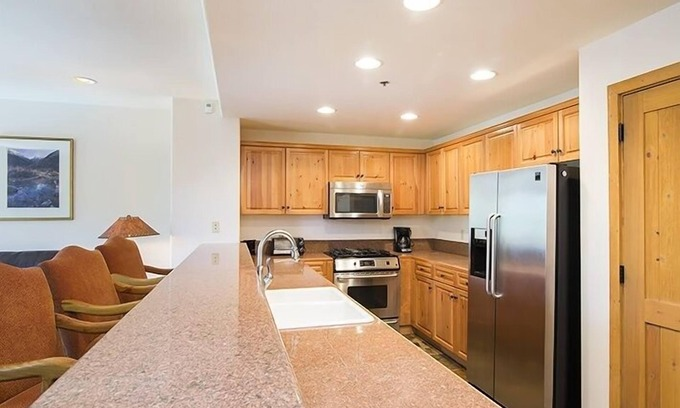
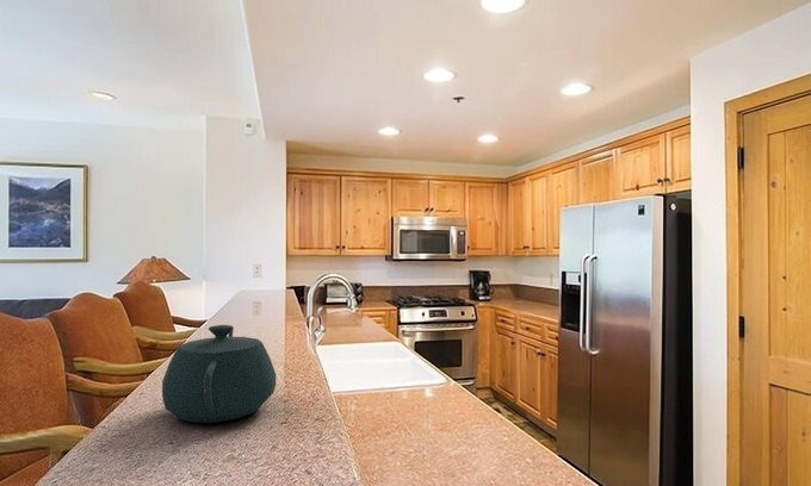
+ teapot [161,324,277,424]
